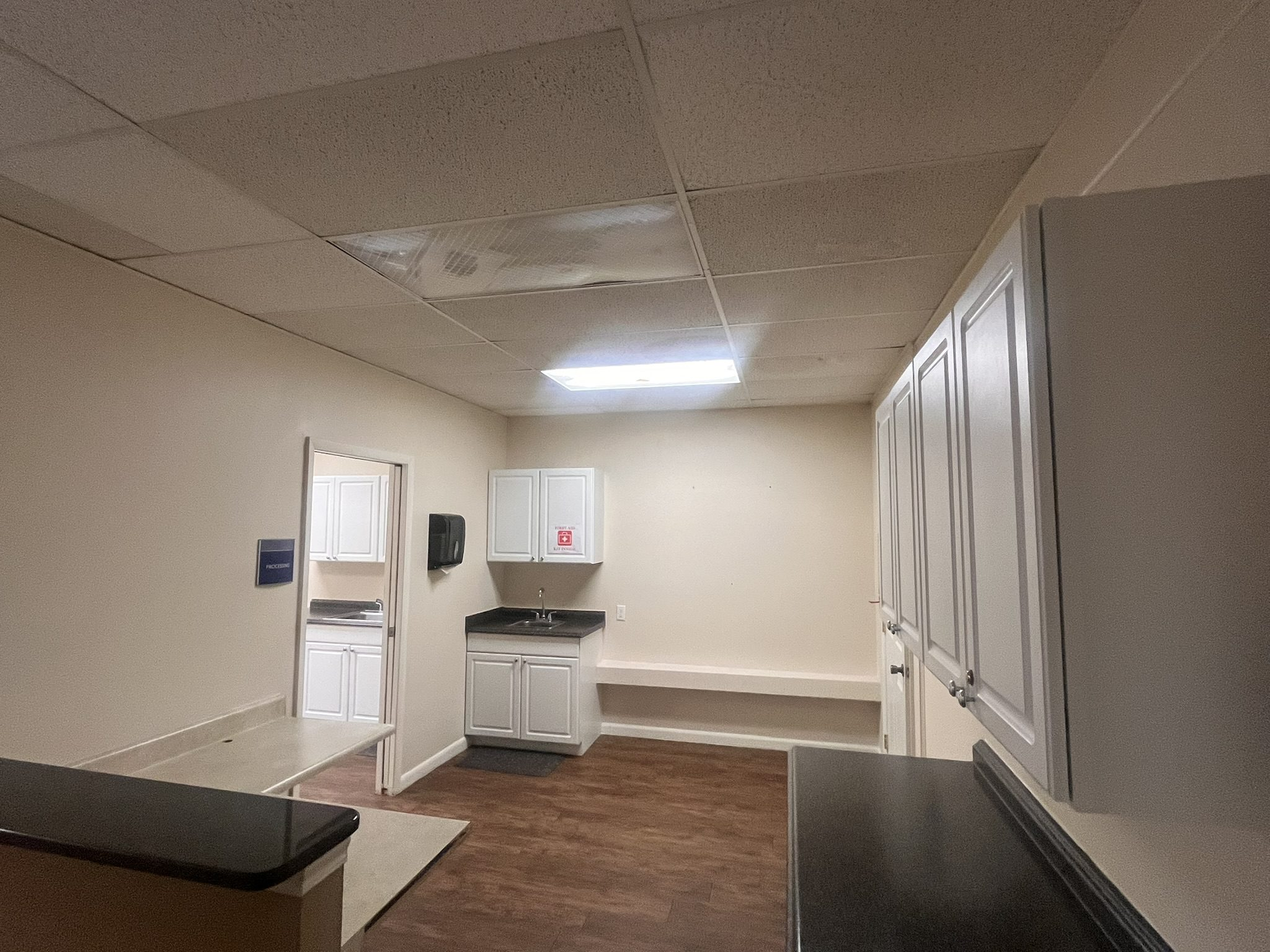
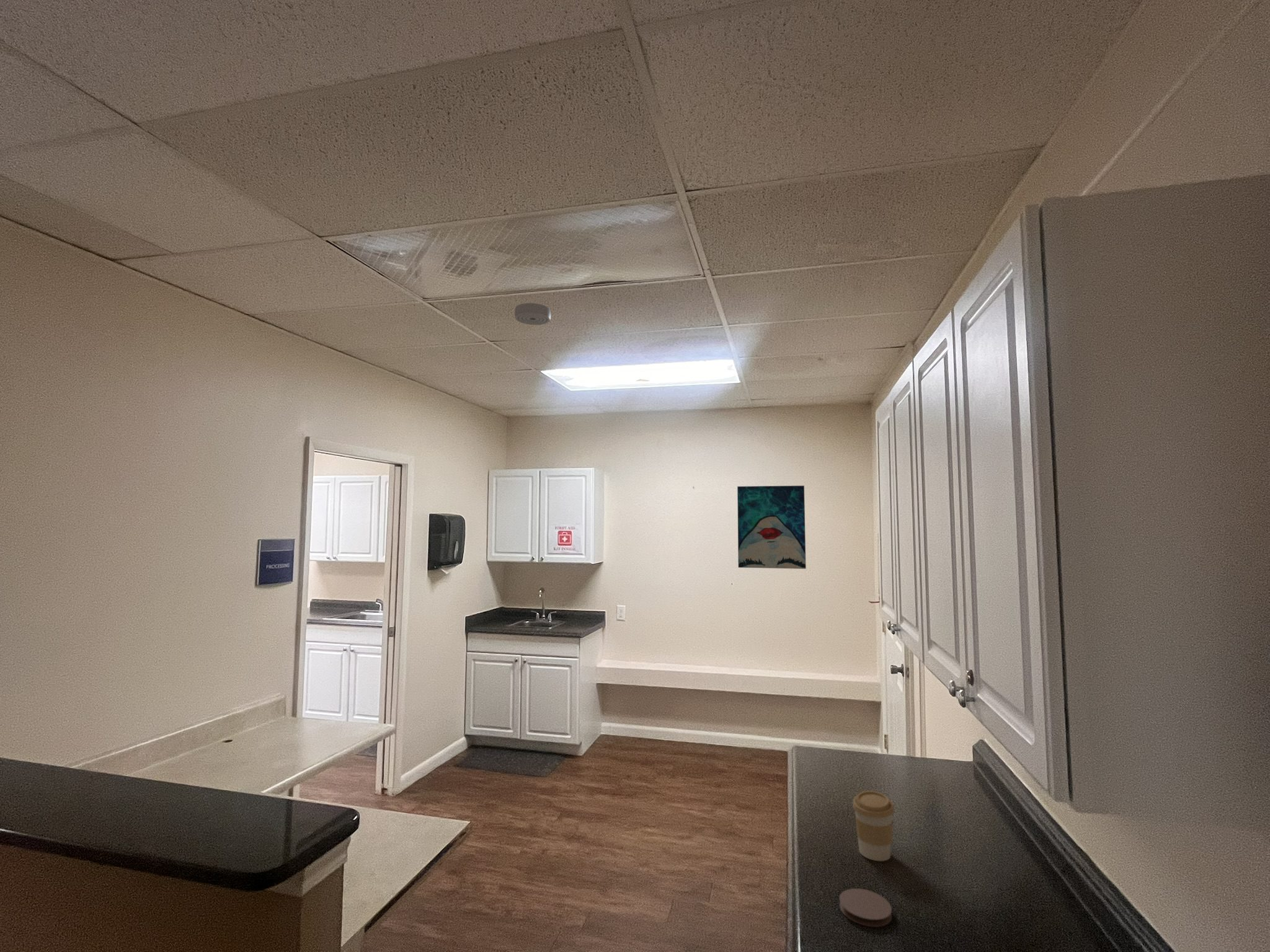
+ wall art [737,485,807,570]
+ smoke detector [514,302,551,325]
+ coffee cup [852,790,895,862]
+ coaster [838,888,892,927]
